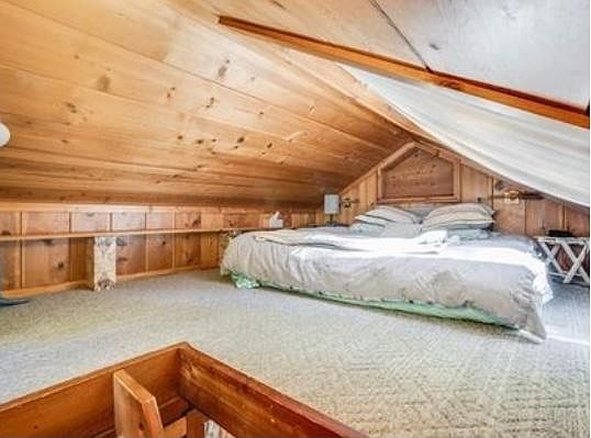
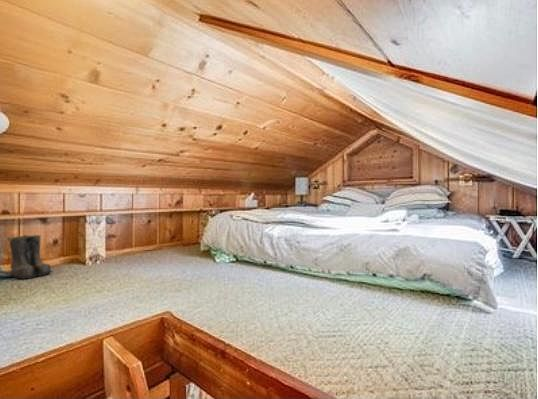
+ boots [7,234,54,280]
